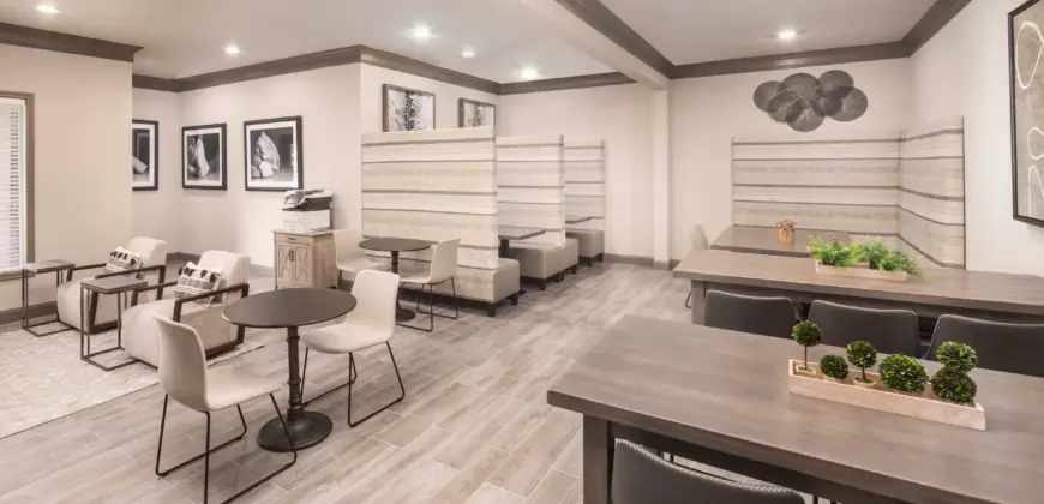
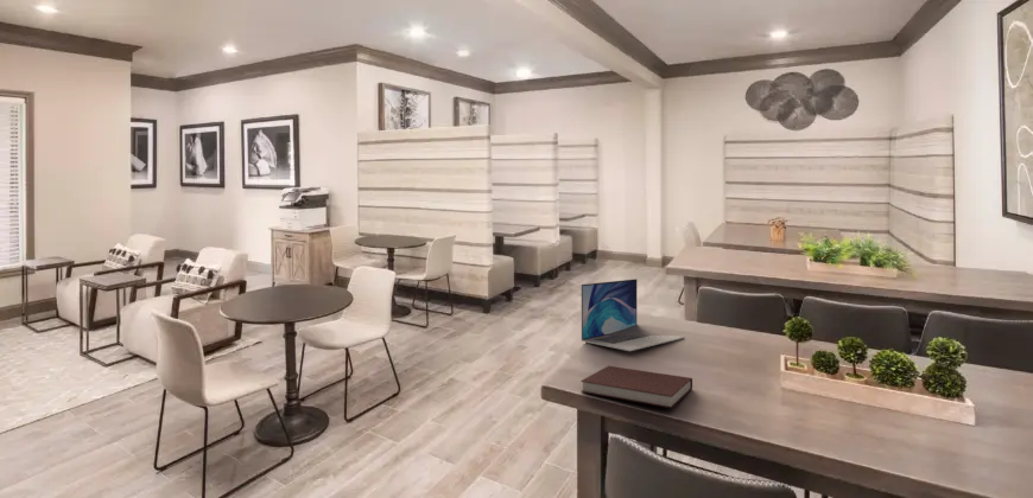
+ notebook [579,365,693,409]
+ laptop [581,277,685,352]
